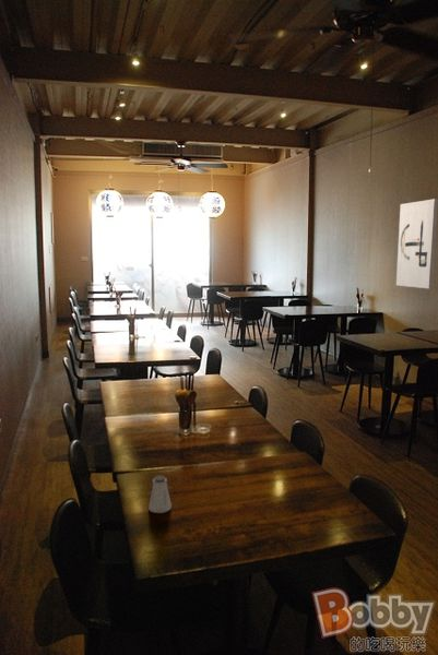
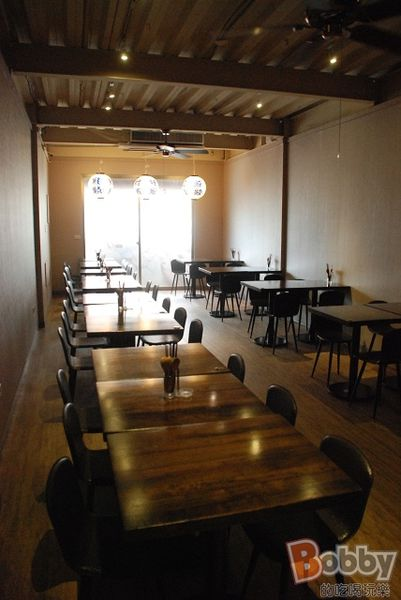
- saltshaker [147,475,173,514]
- wall art [395,198,438,290]
